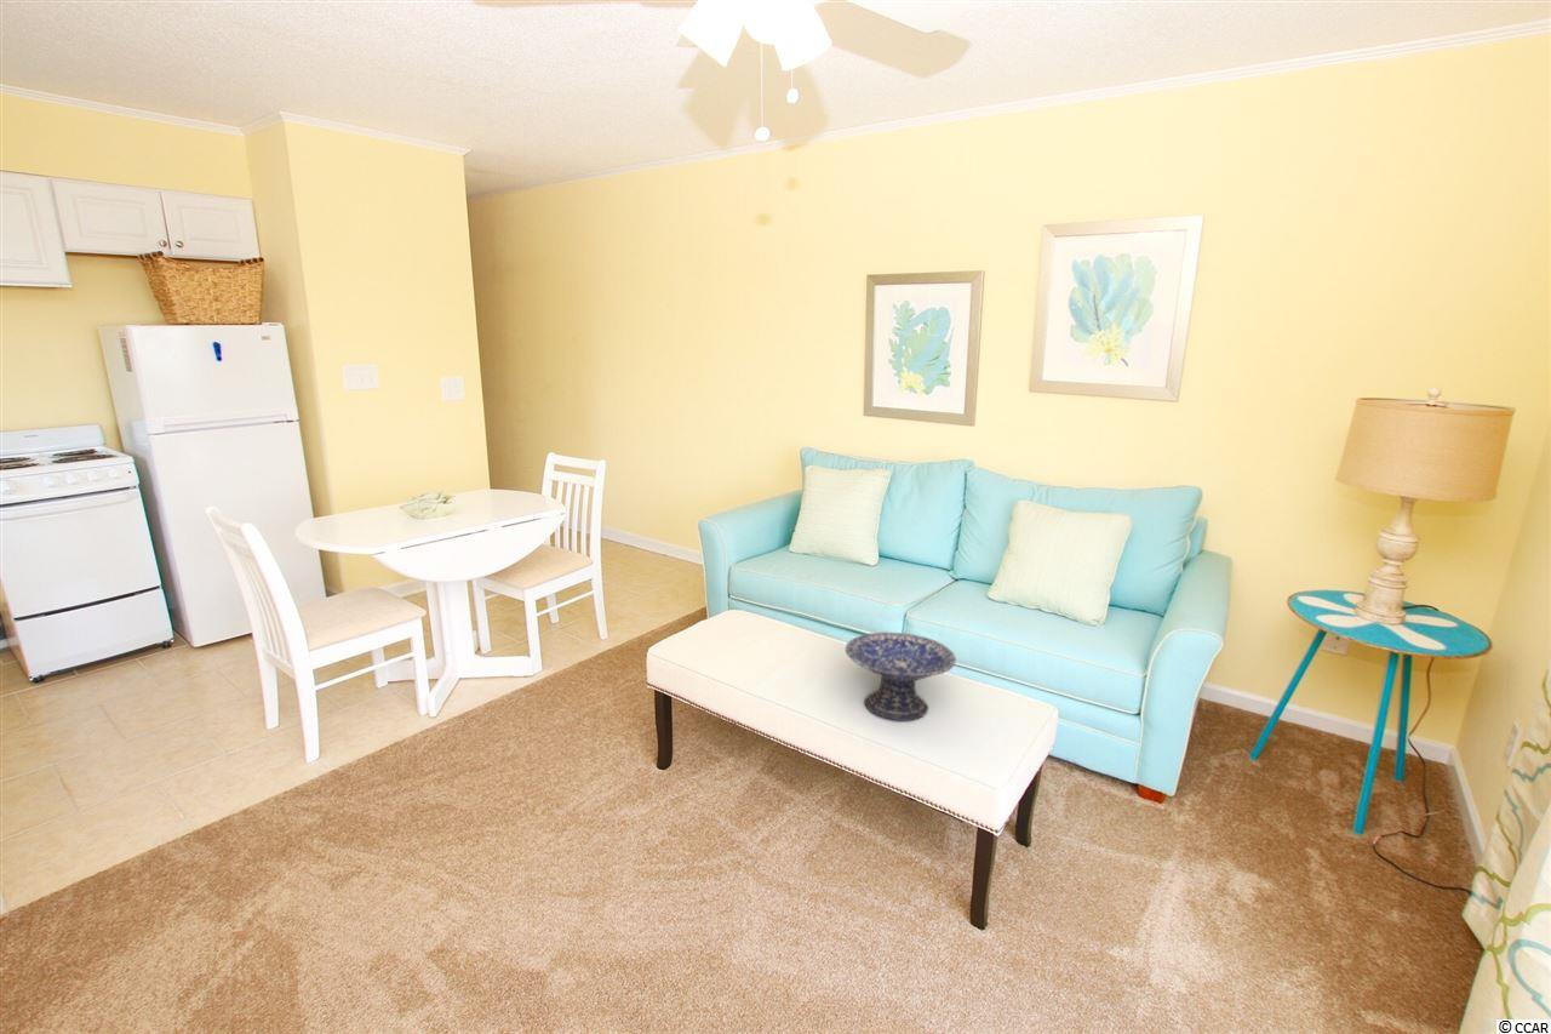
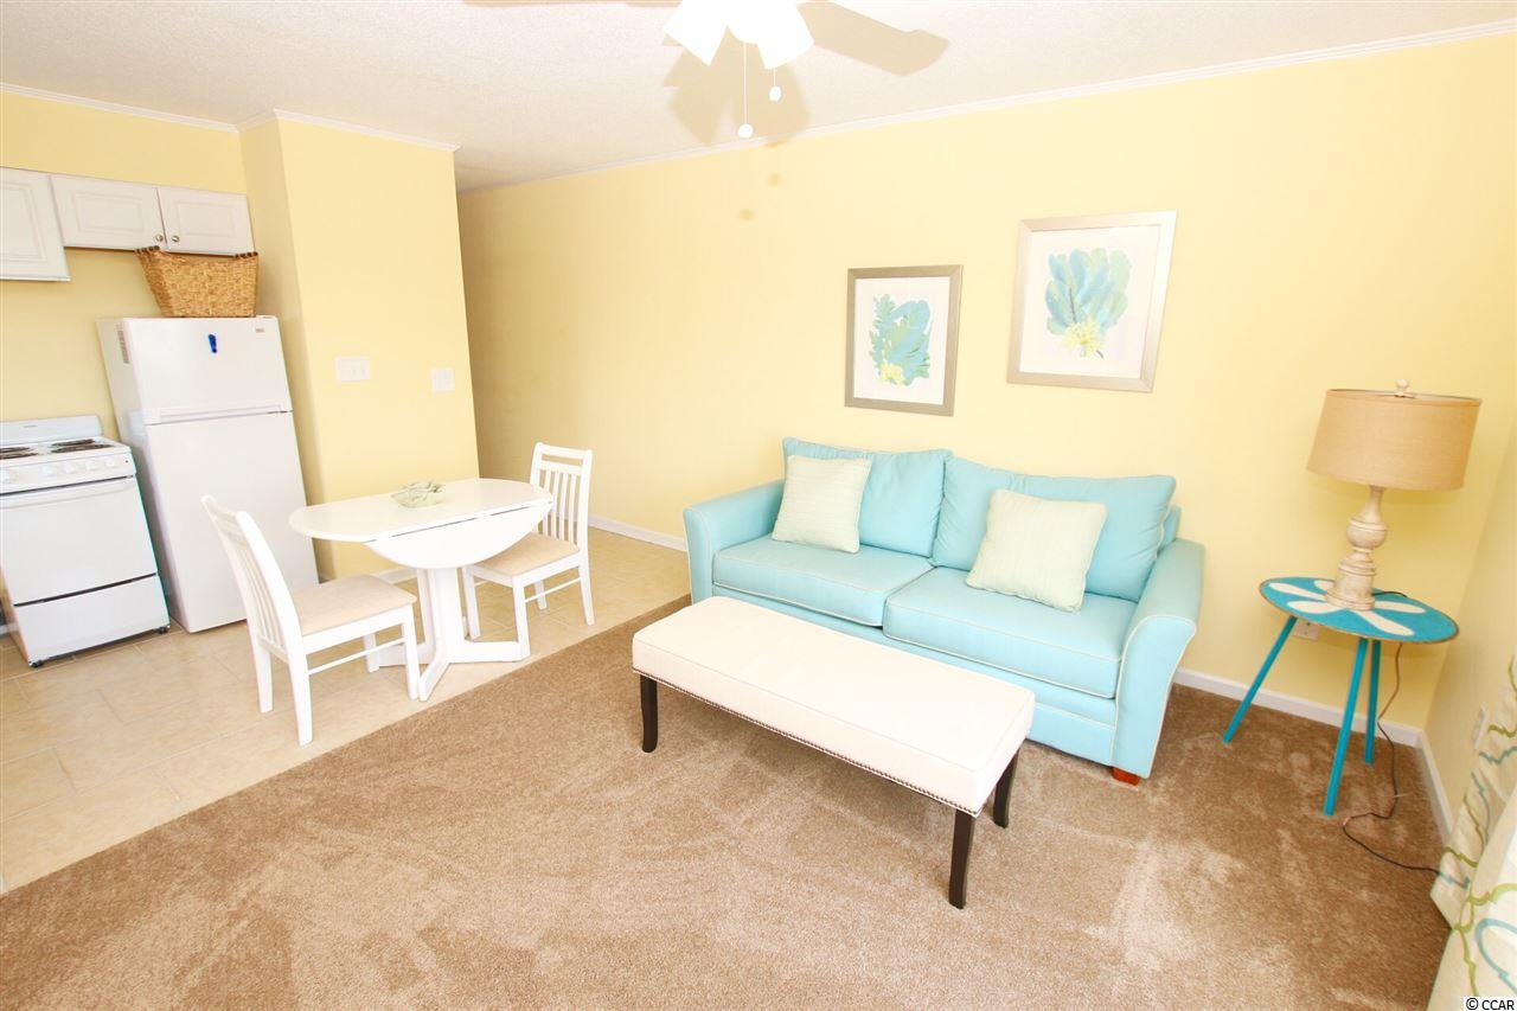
- decorative bowl [845,632,957,721]
